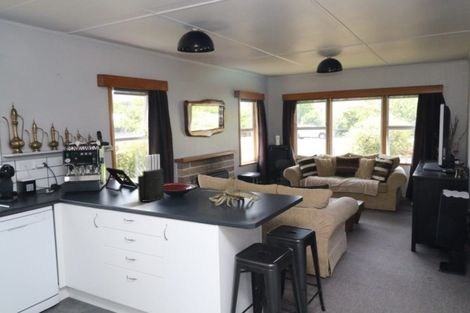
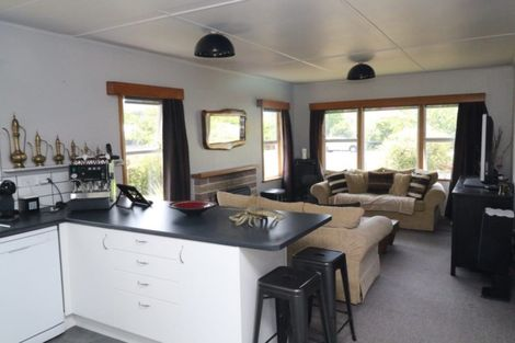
- knife block [137,153,165,203]
